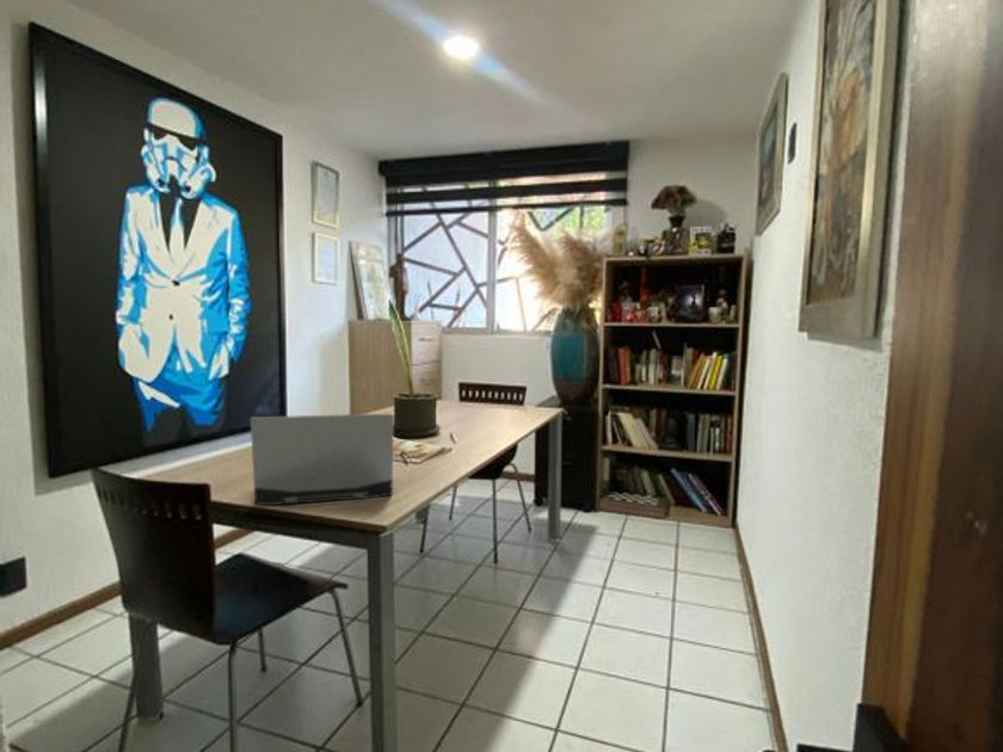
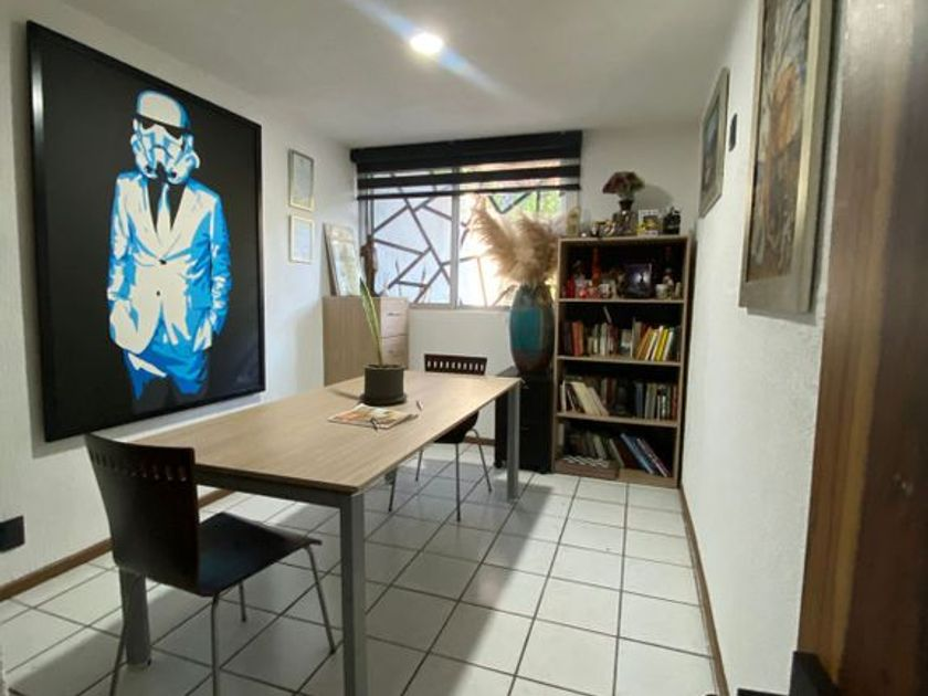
- laptop computer [250,412,395,506]
